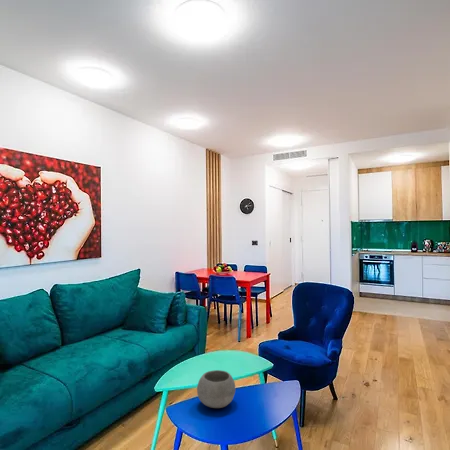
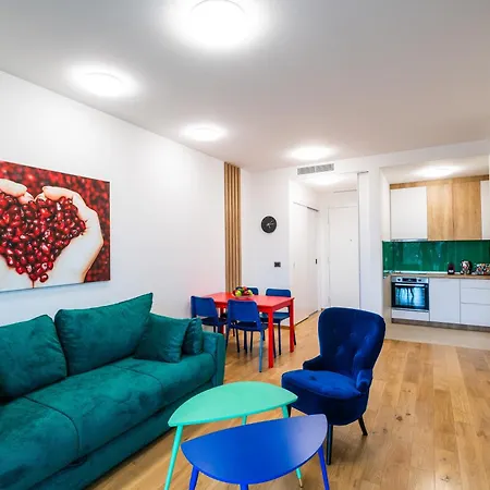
- bowl [196,369,236,409]
